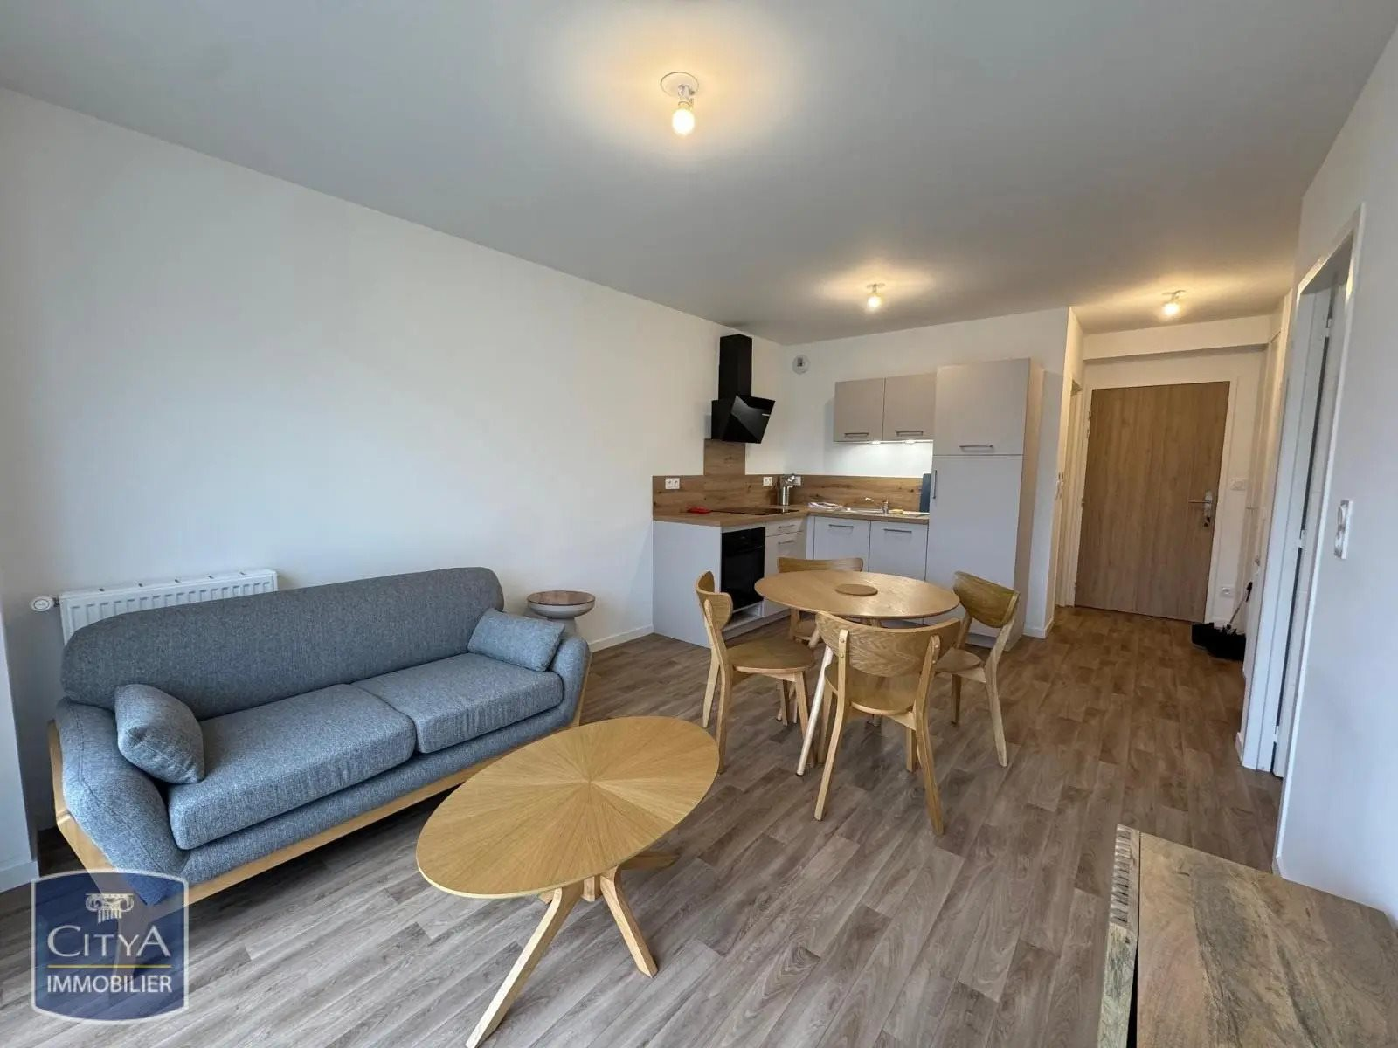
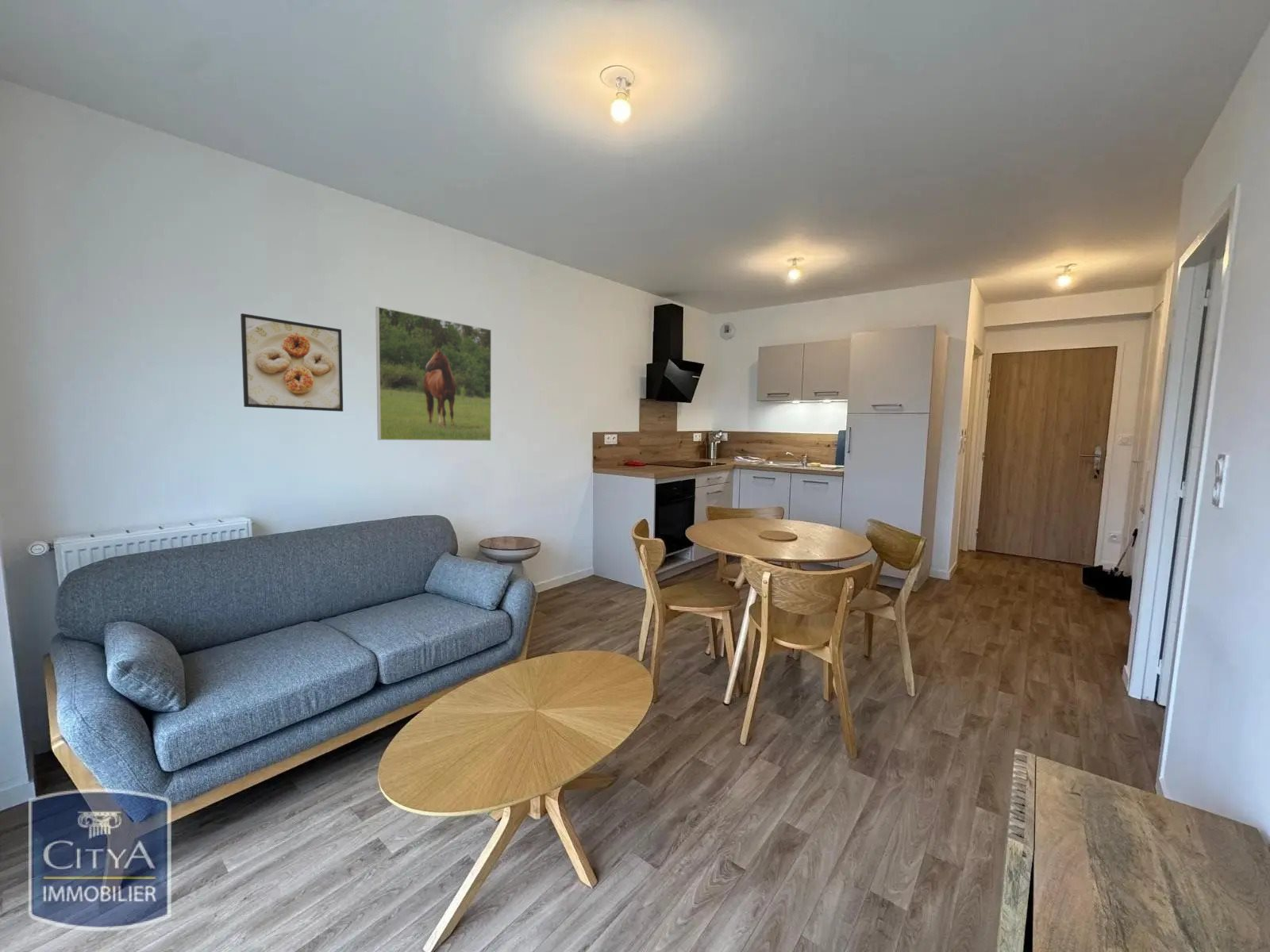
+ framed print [240,313,344,413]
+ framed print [375,305,492,442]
